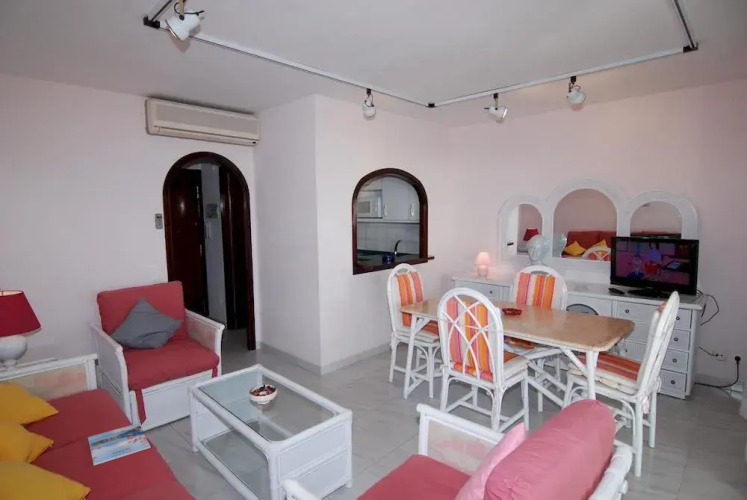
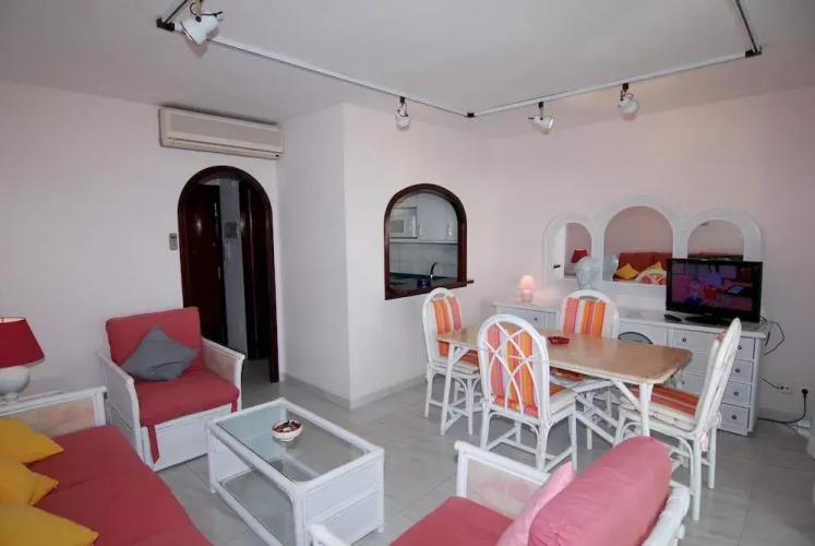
- magazine [87,422,151,466]
